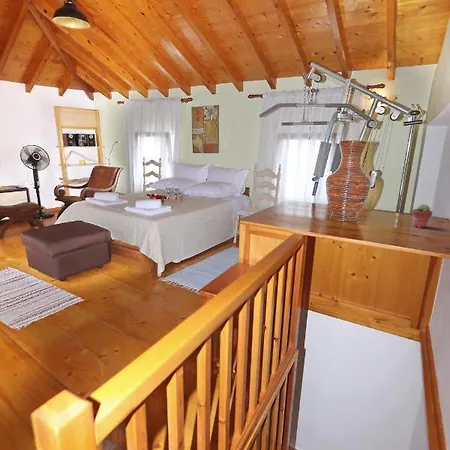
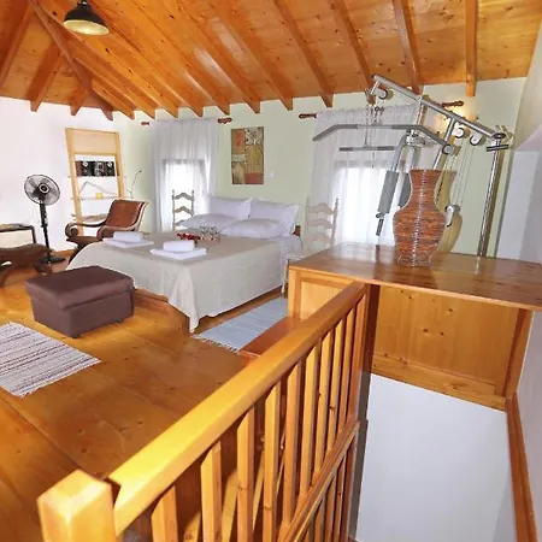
- potted succulent [411,203,433,229]
